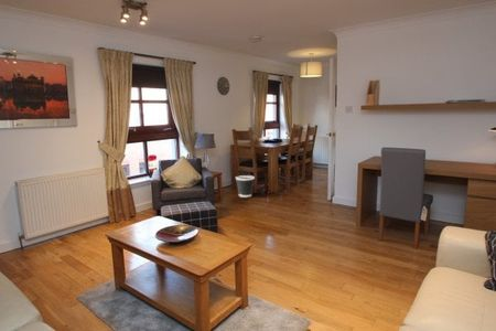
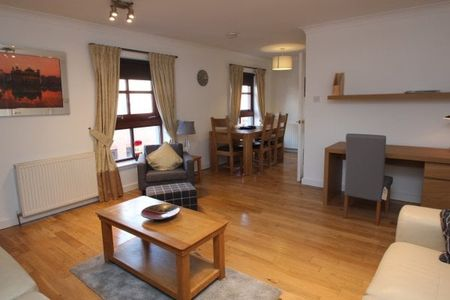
- wastebasket [235,174,256,199]
